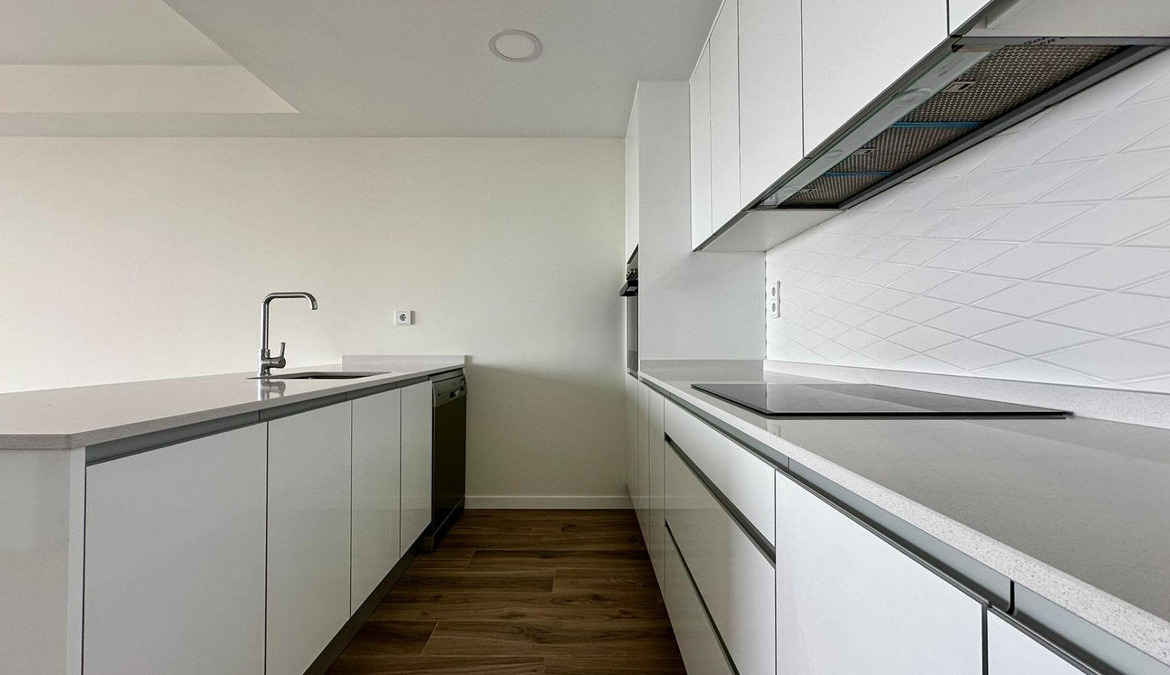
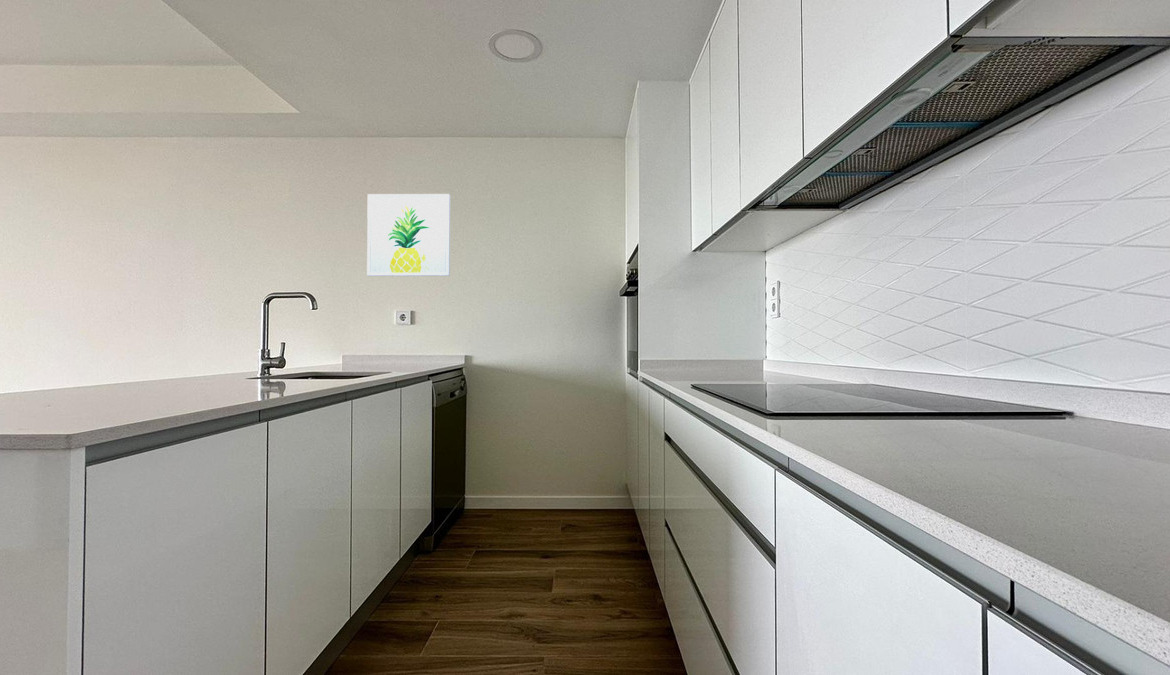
+ wall art [366,193,451,277]
